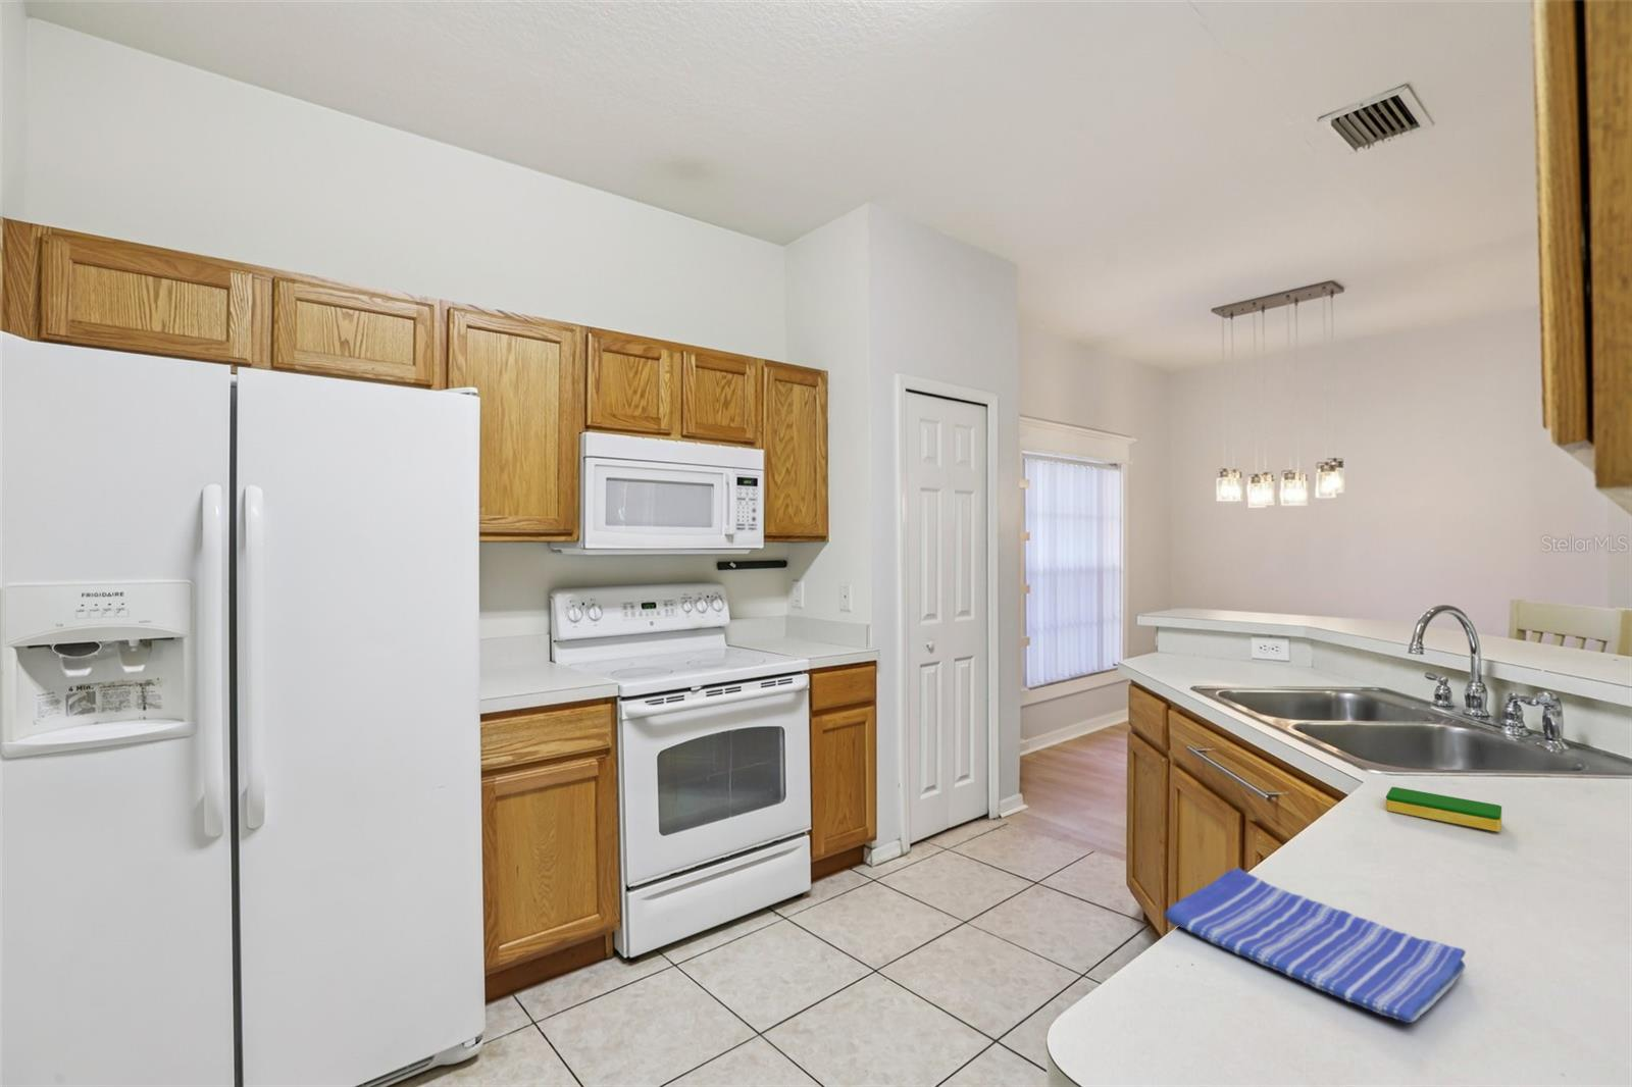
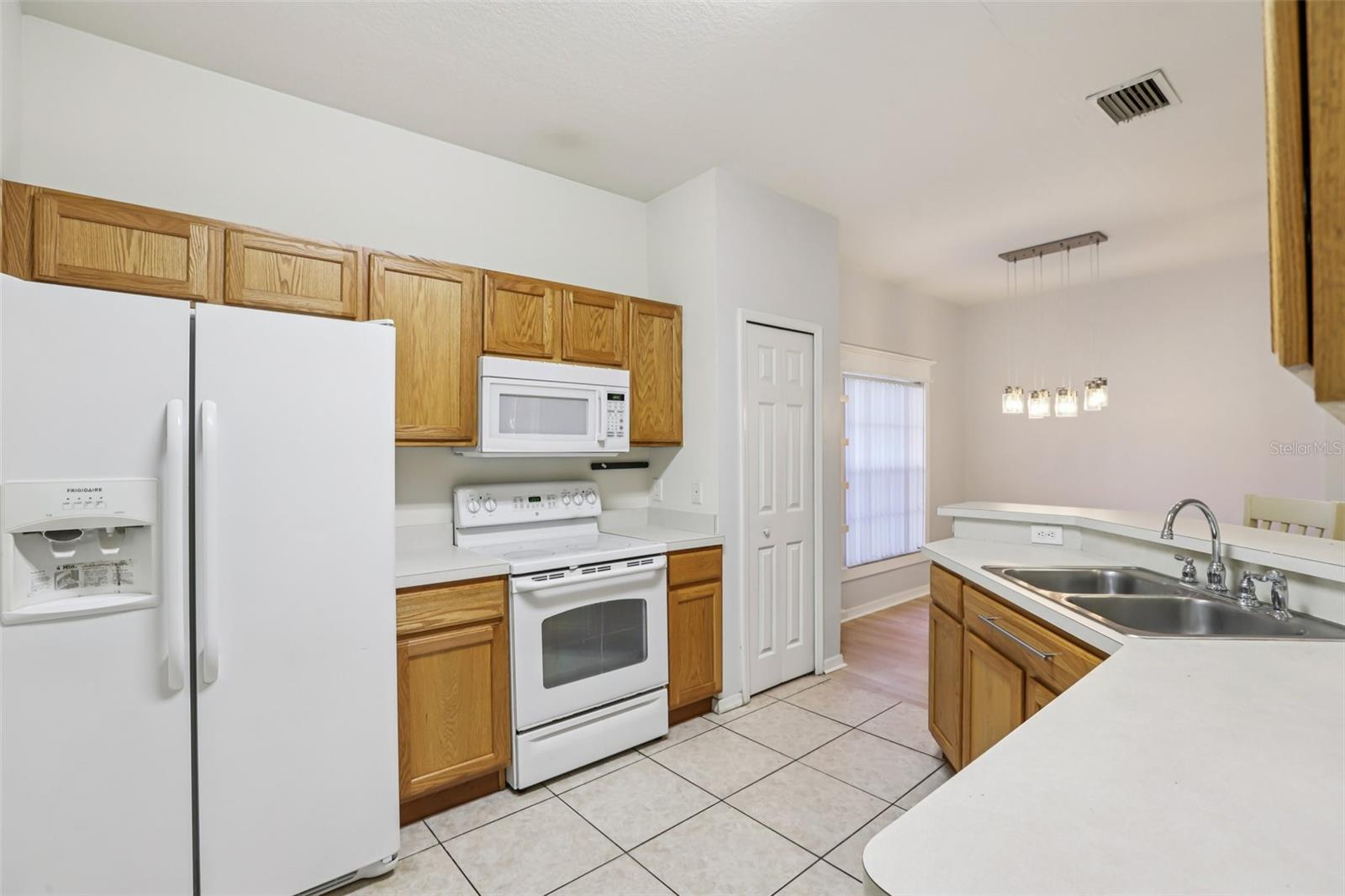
- dish towel [1164,866,1467,1024]
- dish sponge [1386,786,1502,833]
